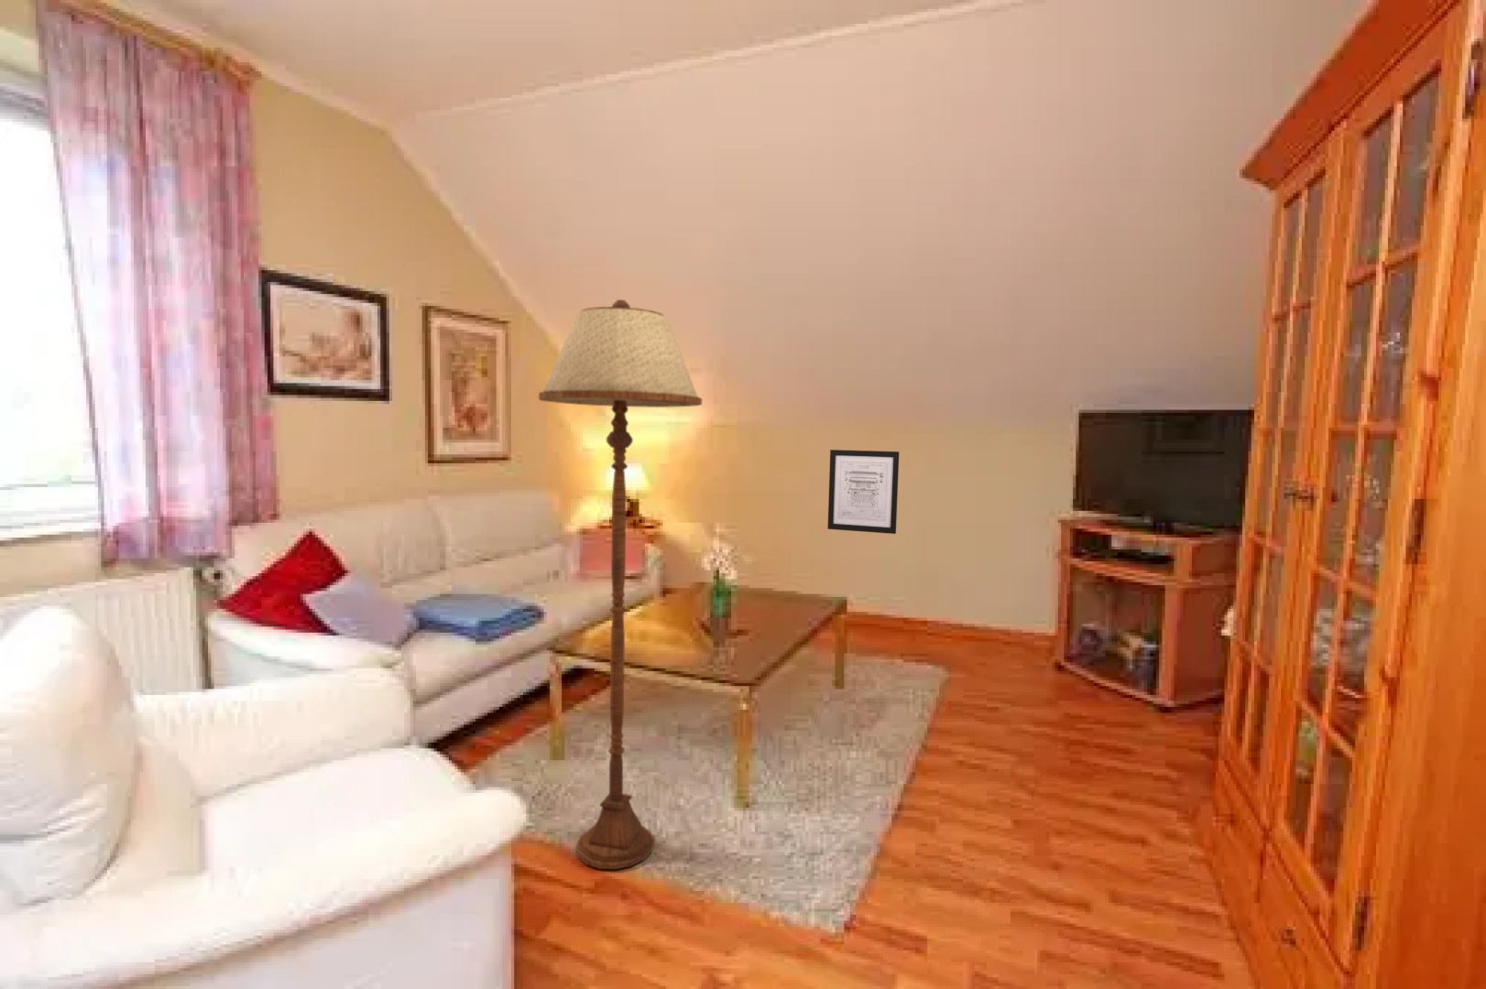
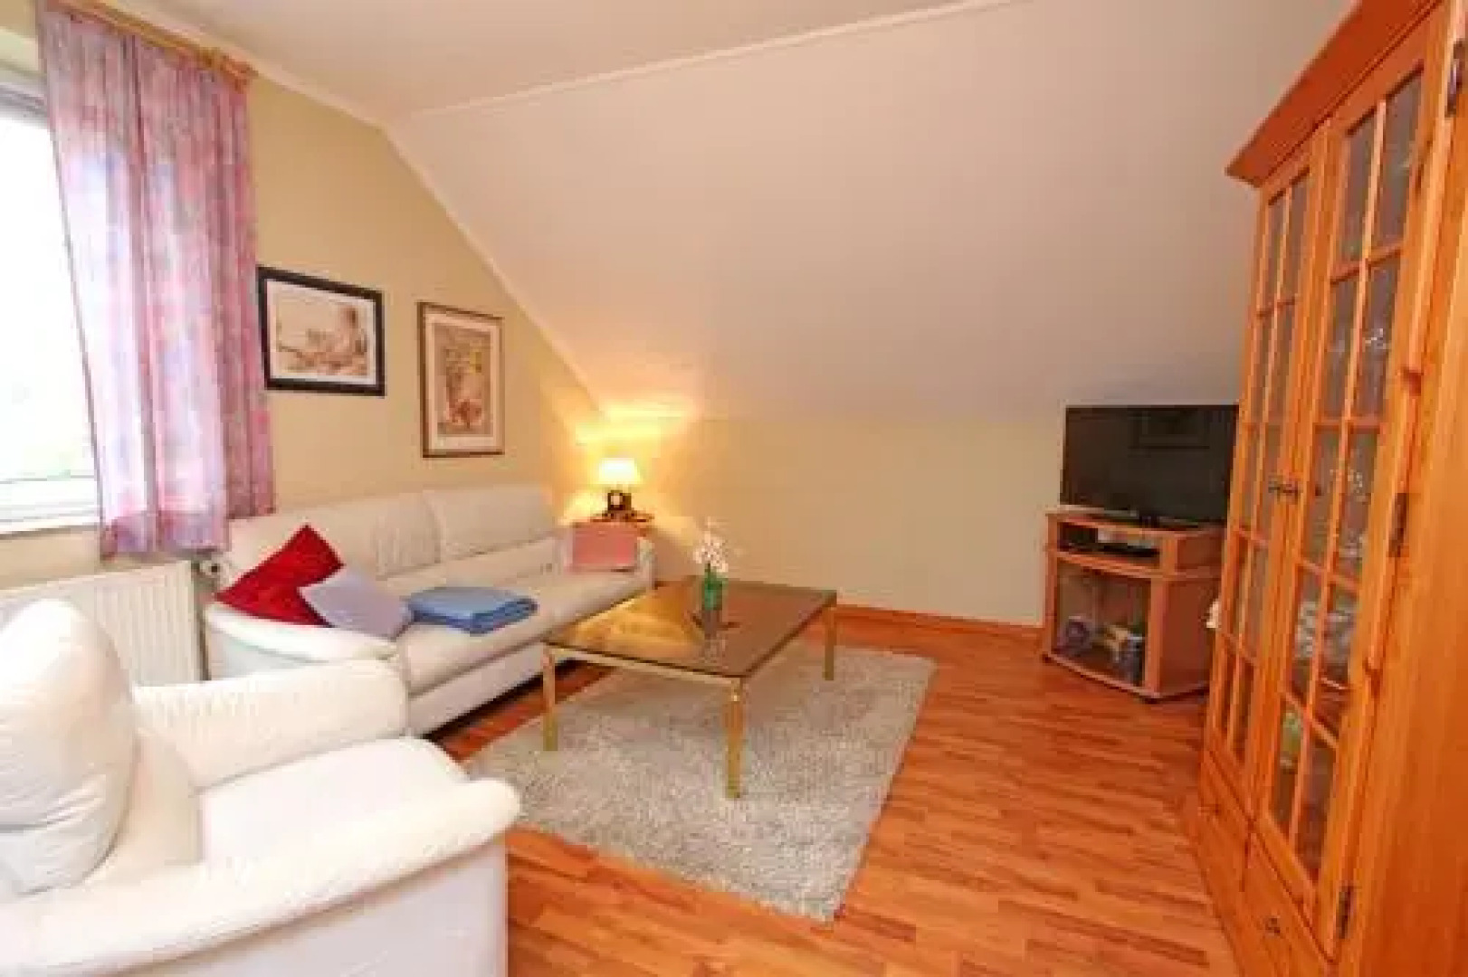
- floor lamp [538,298,702,870]
- wall art [827,449,900,535]
